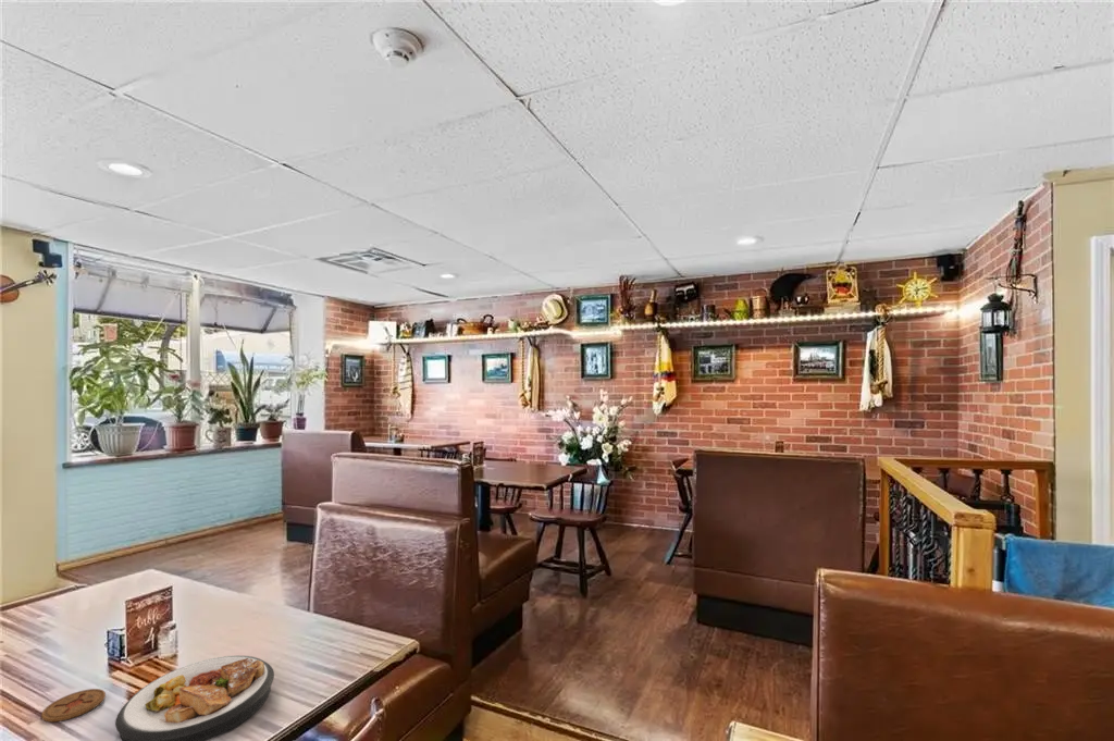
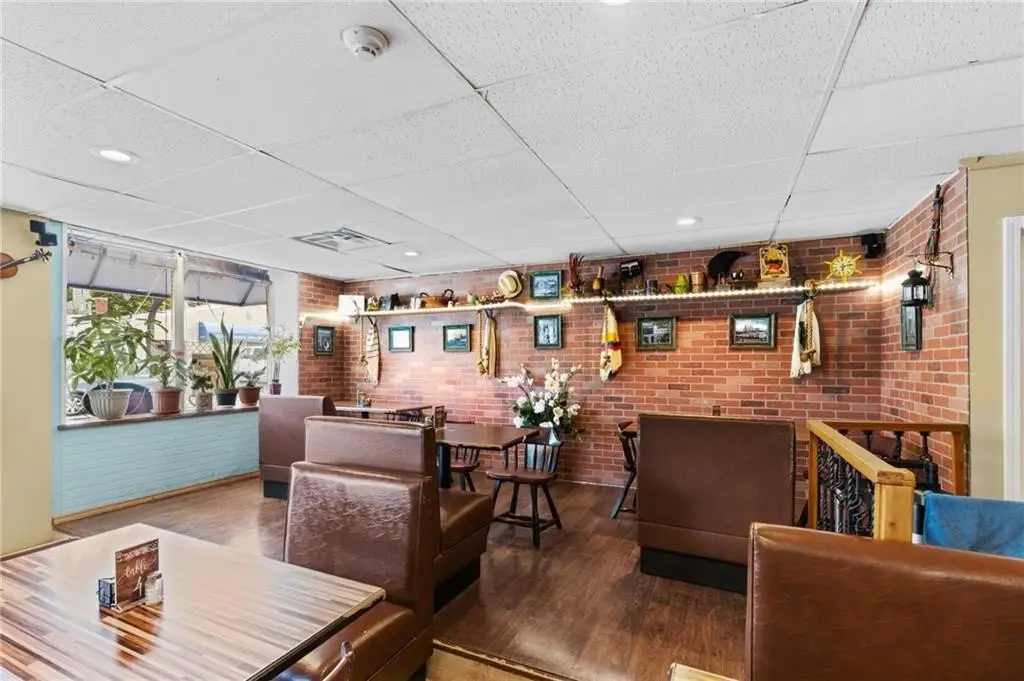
- plate [114,654,275,741]
- coaster [40,688,107,723]
